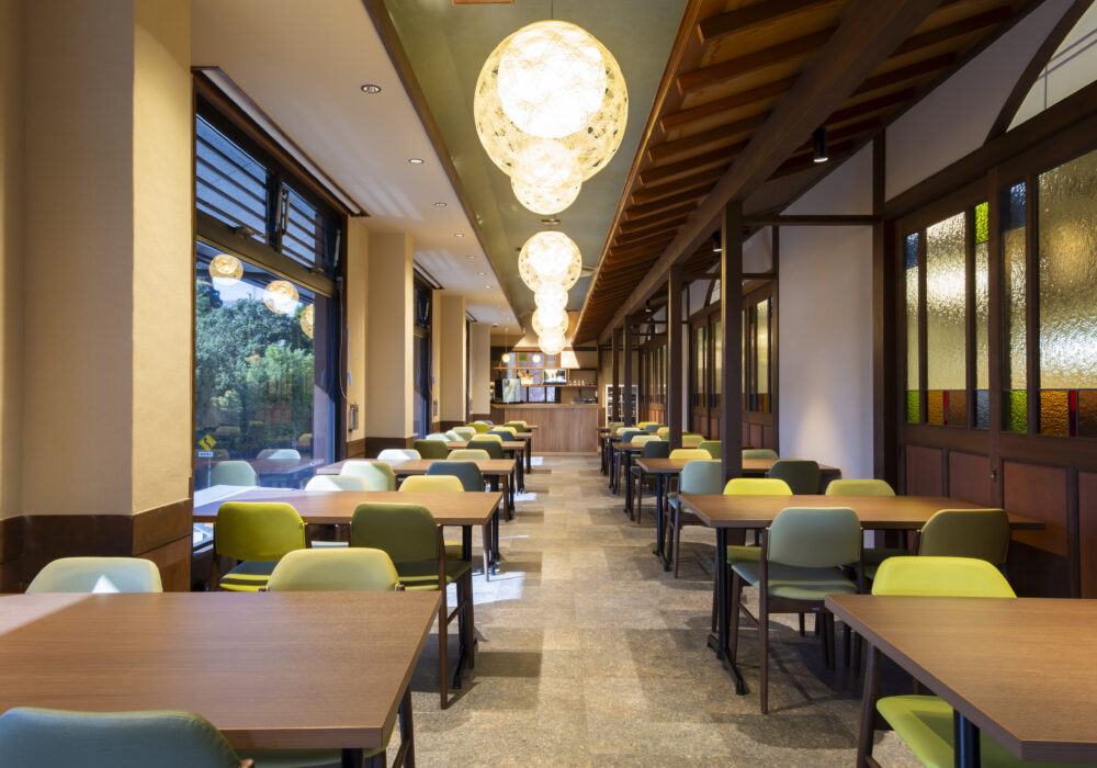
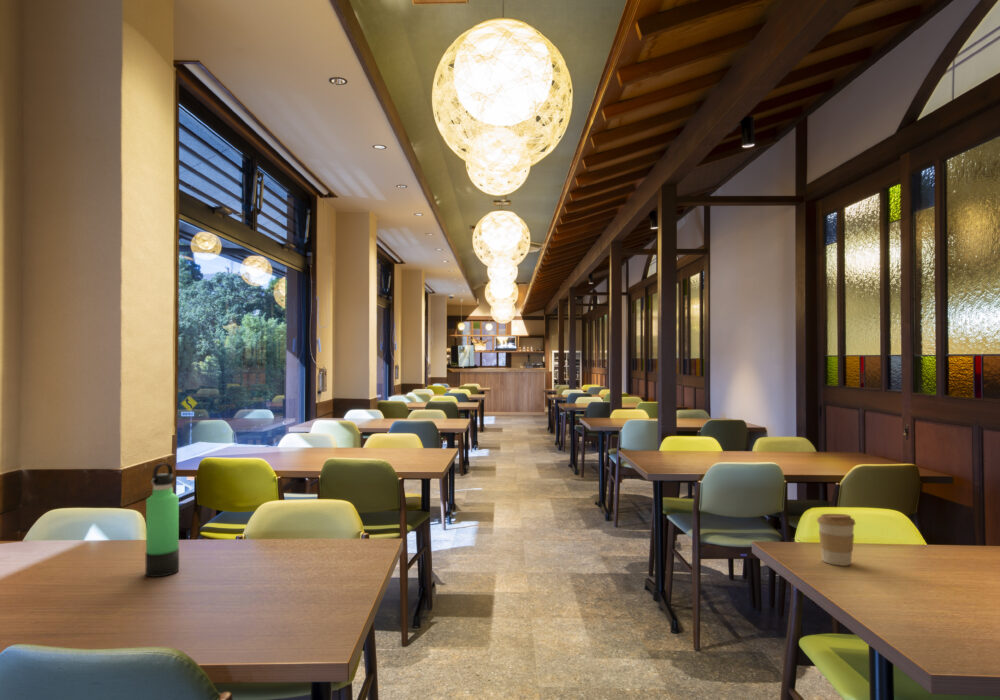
+ thermos bottle [144,462,180,578]
+ coffee cup [816,513,856,567]
